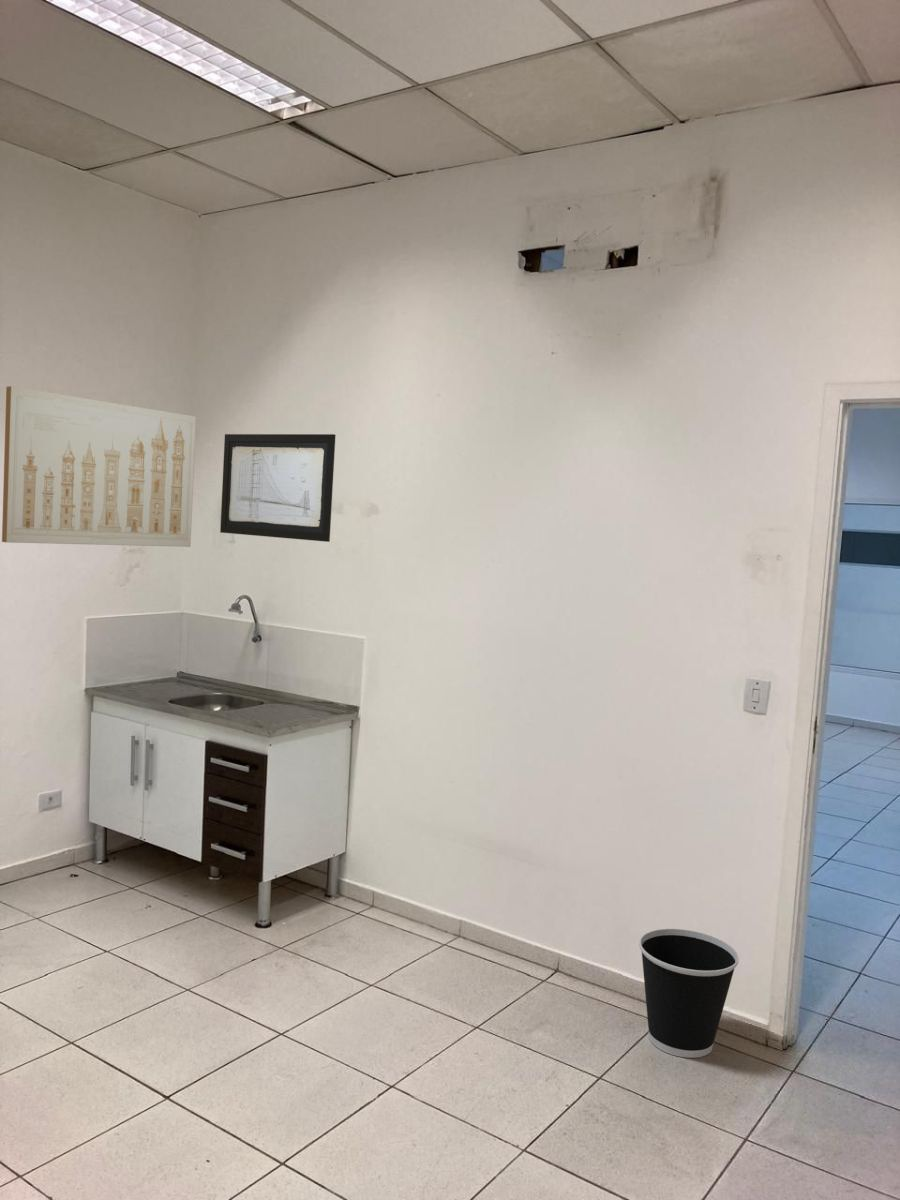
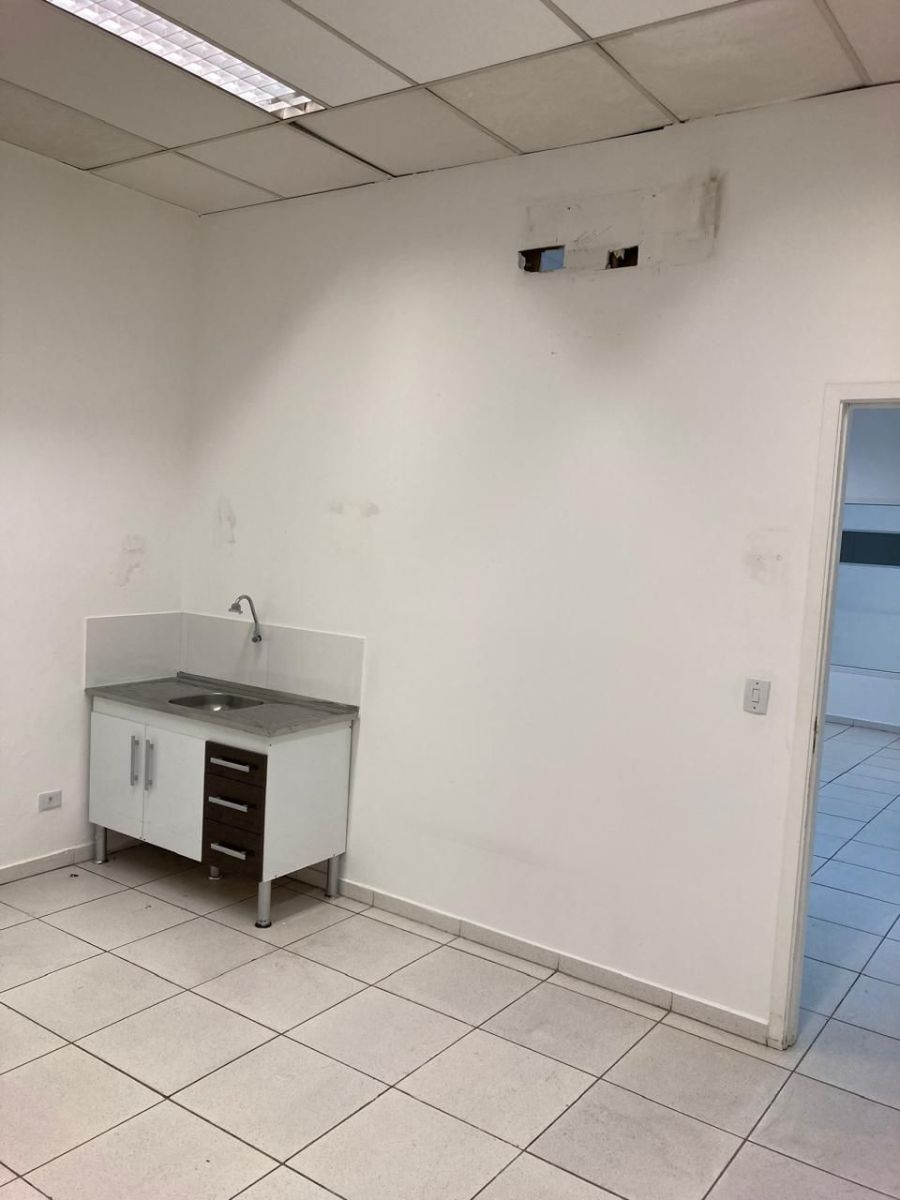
- wall art [1,385,197,548]
- wall art [219,433,337,543]
- wastebasket [638,928,740,1059]
